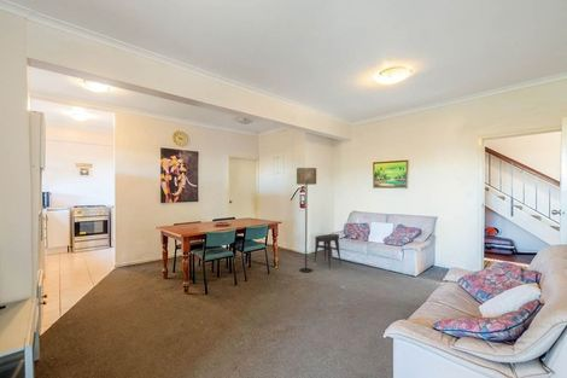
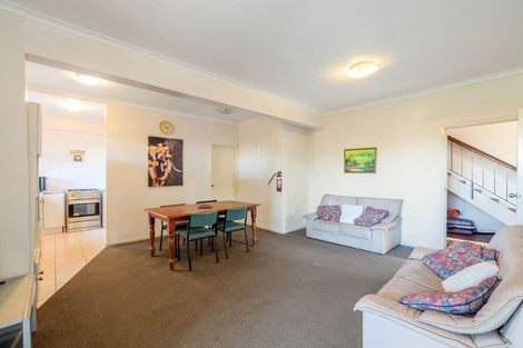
- side table [314,233,343,269]
- floor lamp [296,167,317,274]
